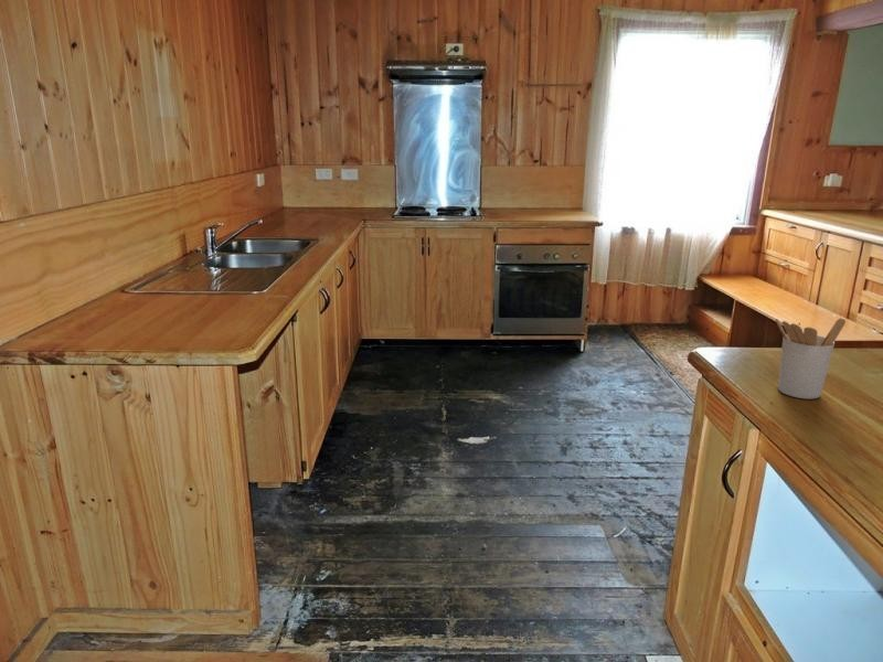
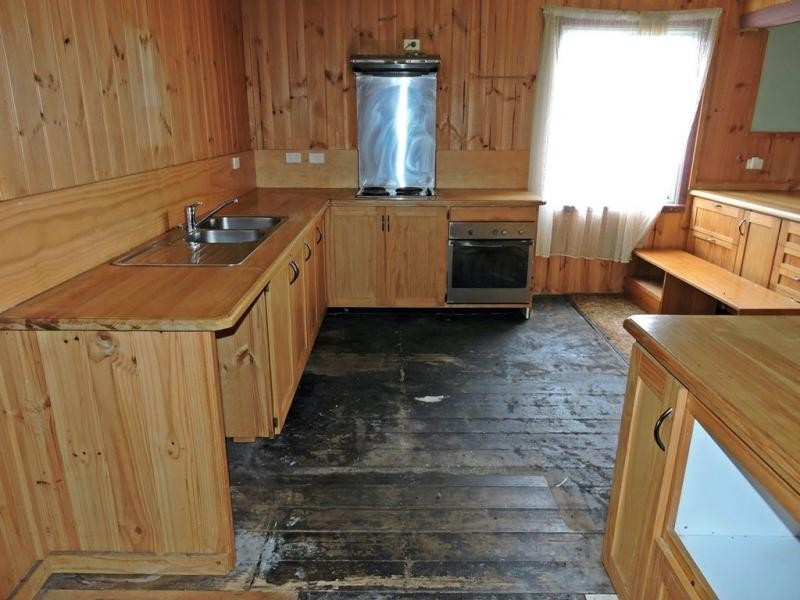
- utensil holder [775,317,847,401]
